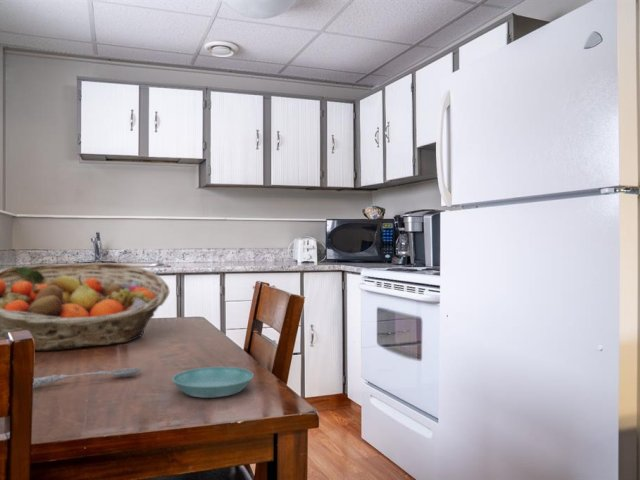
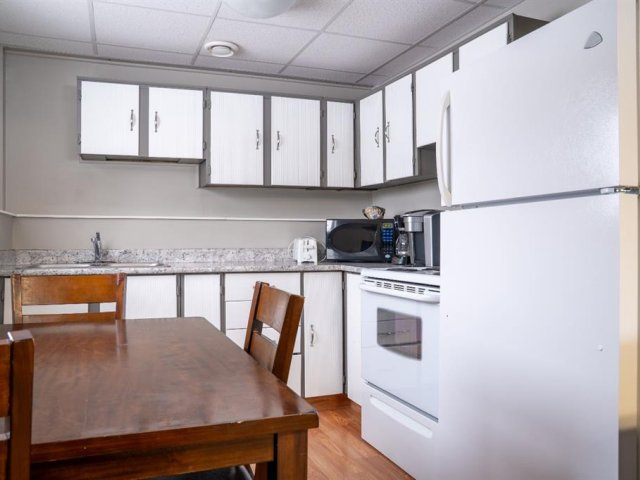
- soupspoon [32,367,142,389]
- fruit basket [0,262,171,352]
- saucer [171,366,254,399]
